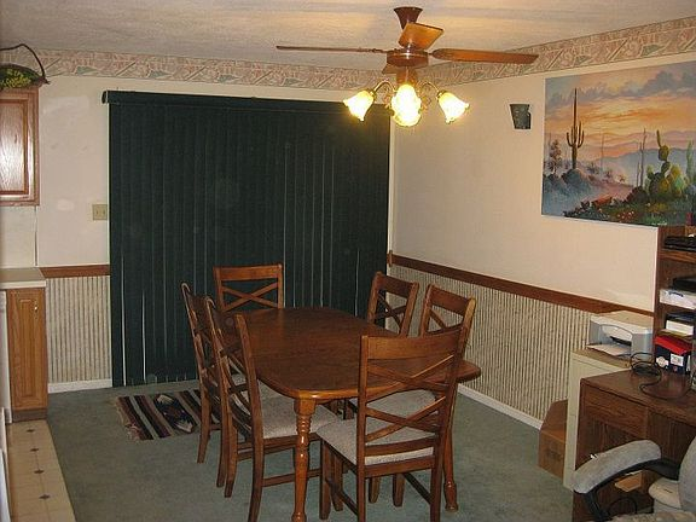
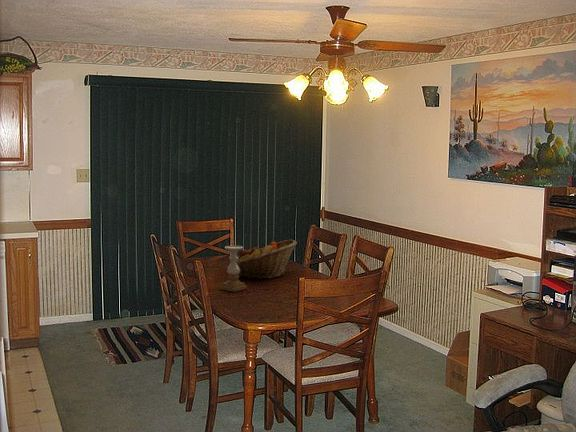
+ candle holder [219,245,248,293]
+ fruit basket [237,239,298,280]
